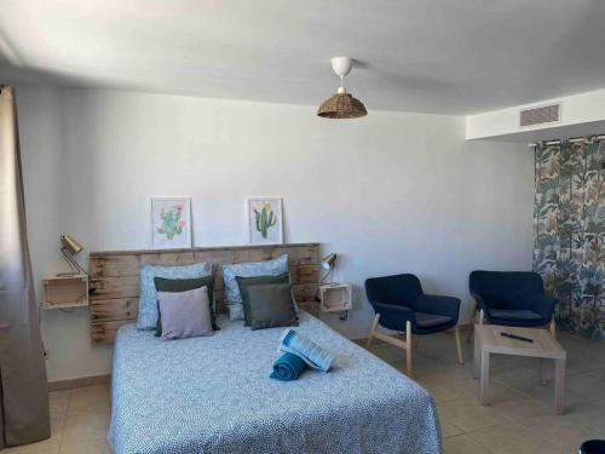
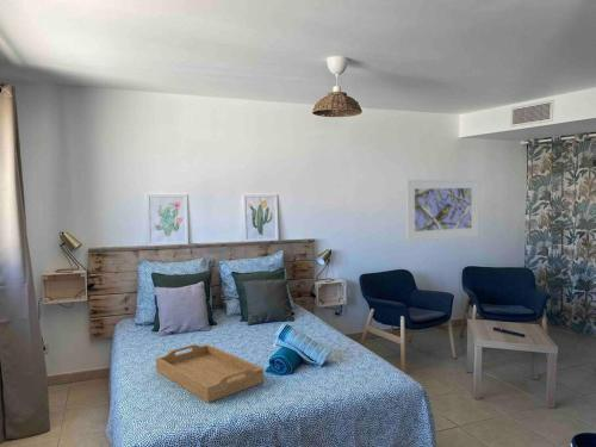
+ serving tray [155,343,265,404]
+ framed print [405,178,479,242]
